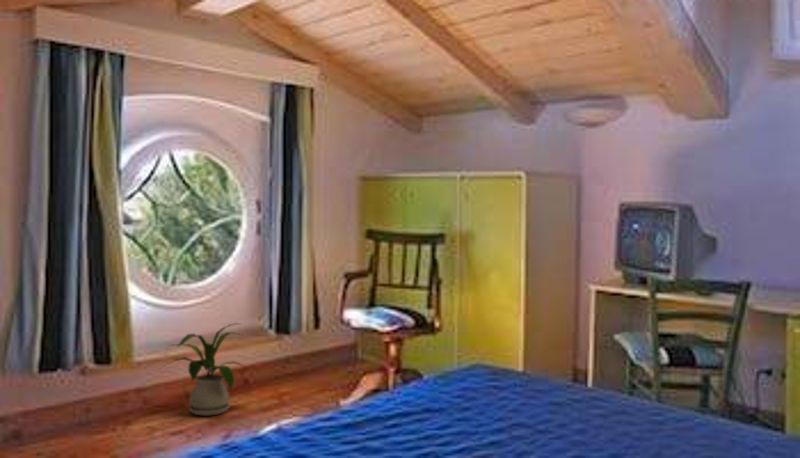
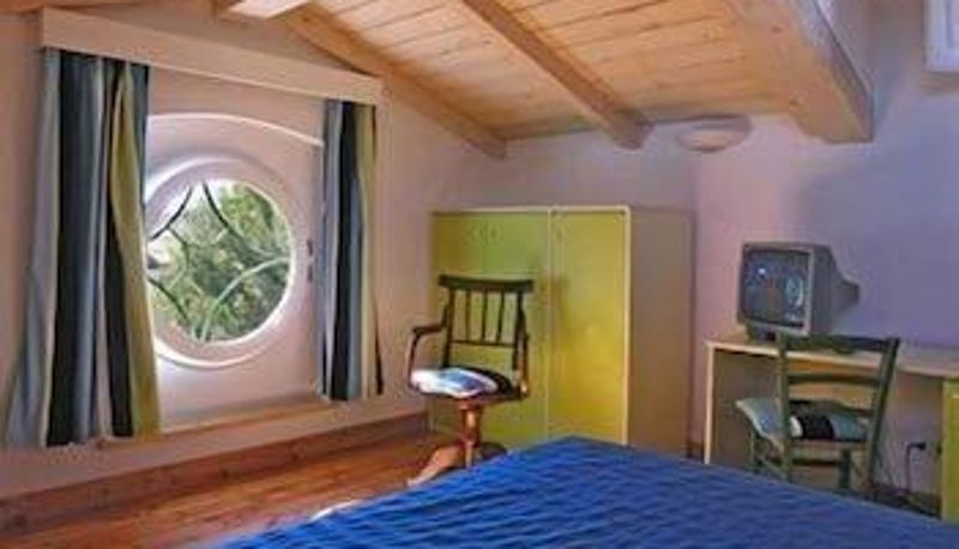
- house plant [157,322,257,417]
